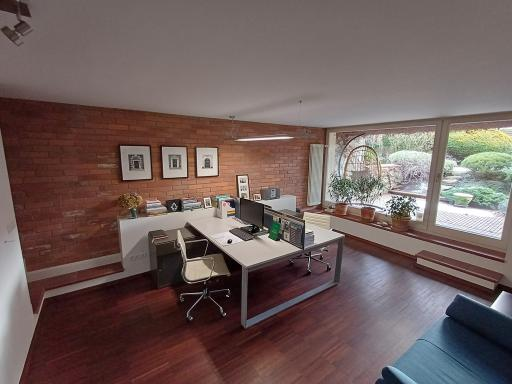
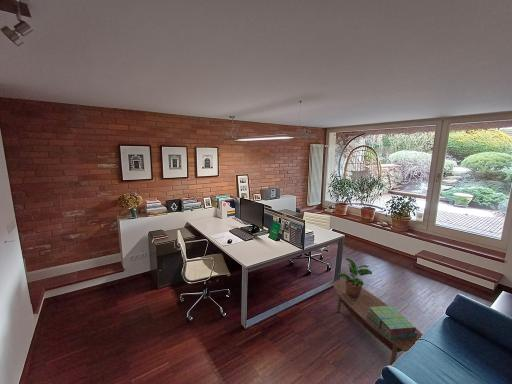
+ coffee table [332,279,424,366]
+ stack of books [367,305,417,339]
+ potted plant [337,257,373,298]
